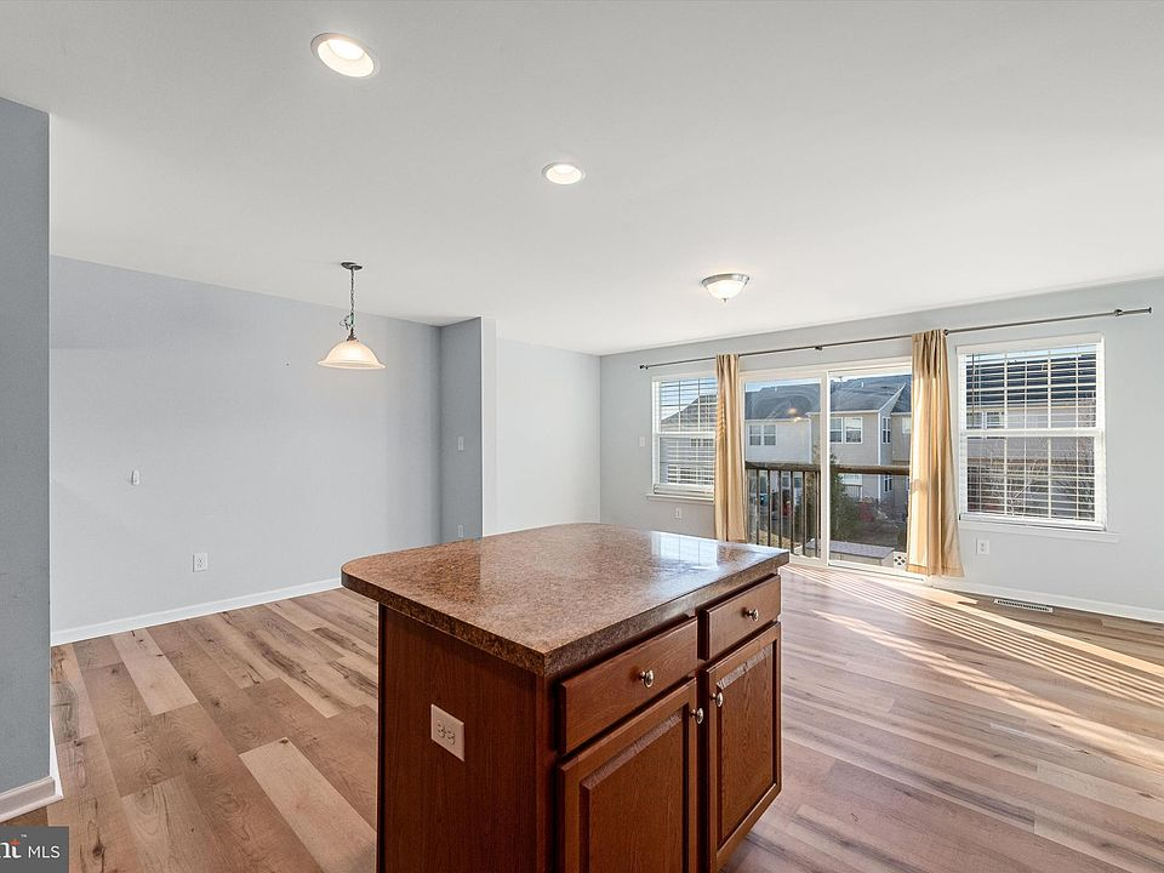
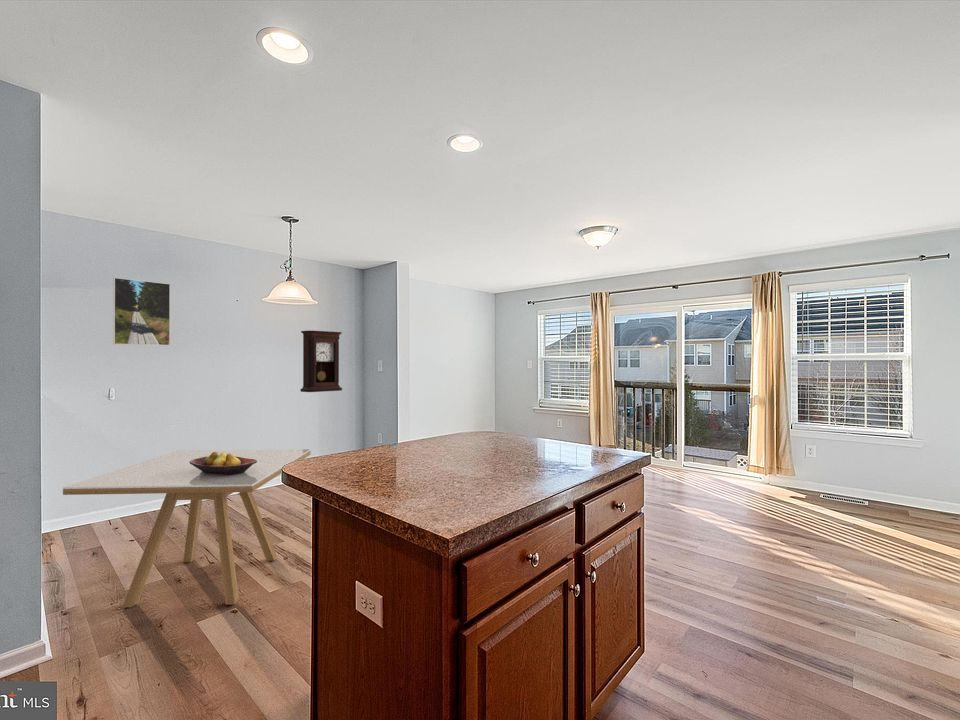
+ pendulum clock [299,330,343,393]
+ dining table [62,448,312,609]
+ fruit bowl [190,452,257,475]
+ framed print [112,277,171,347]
